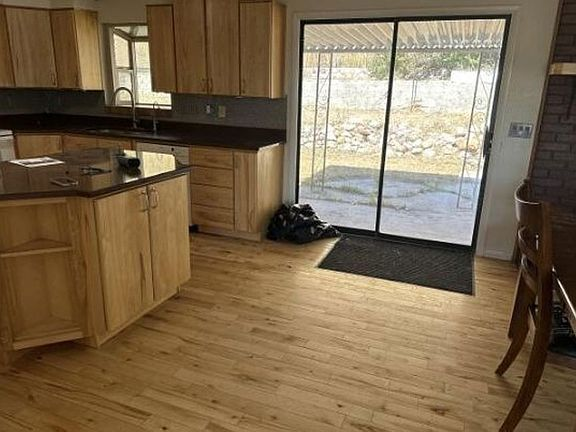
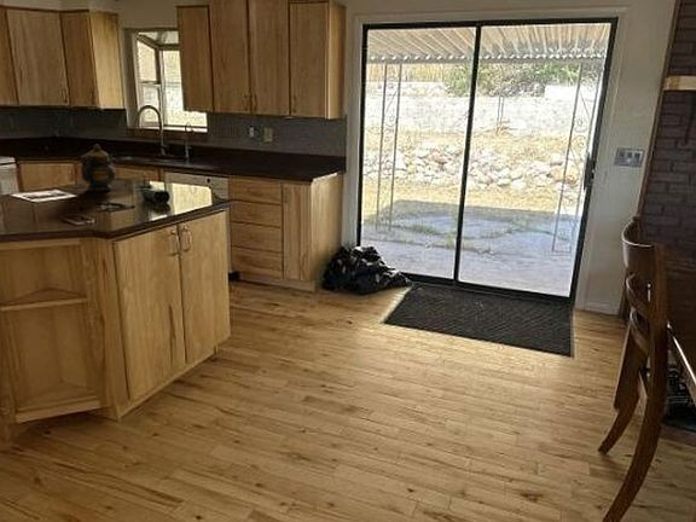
+ teapot [80,144,117,192]
